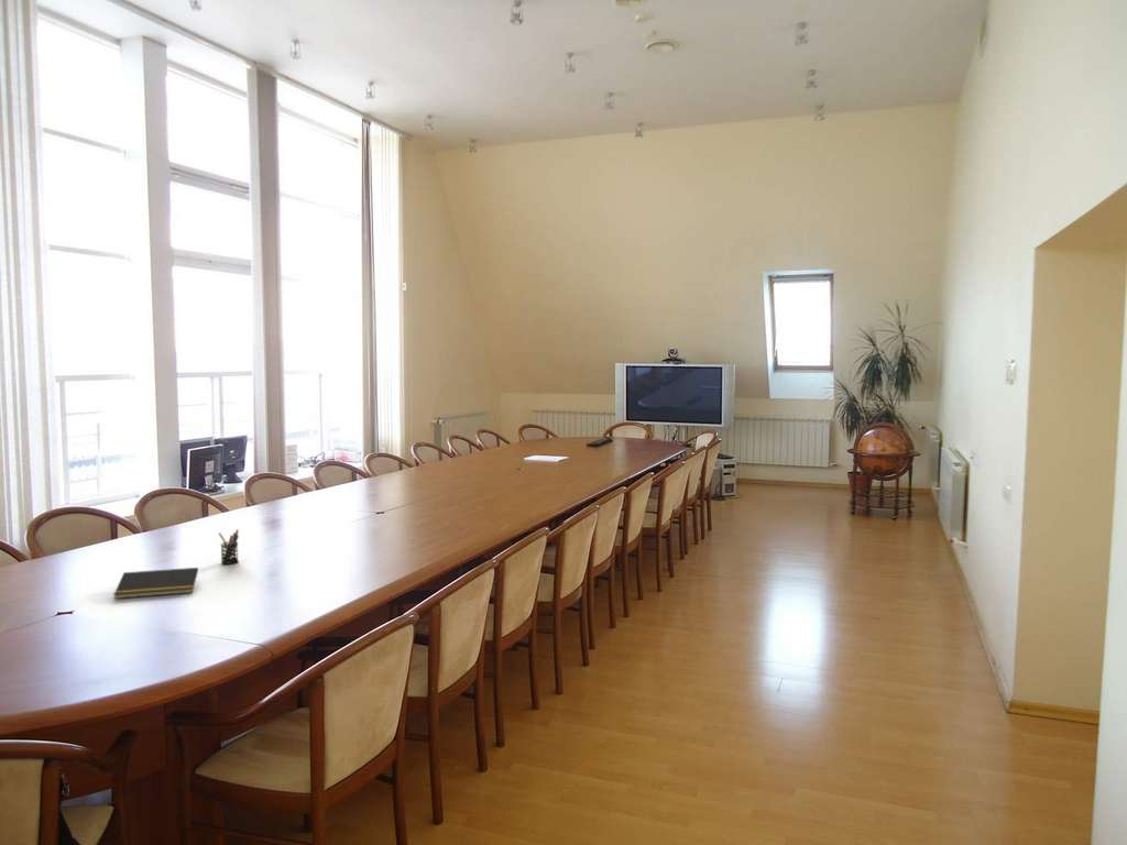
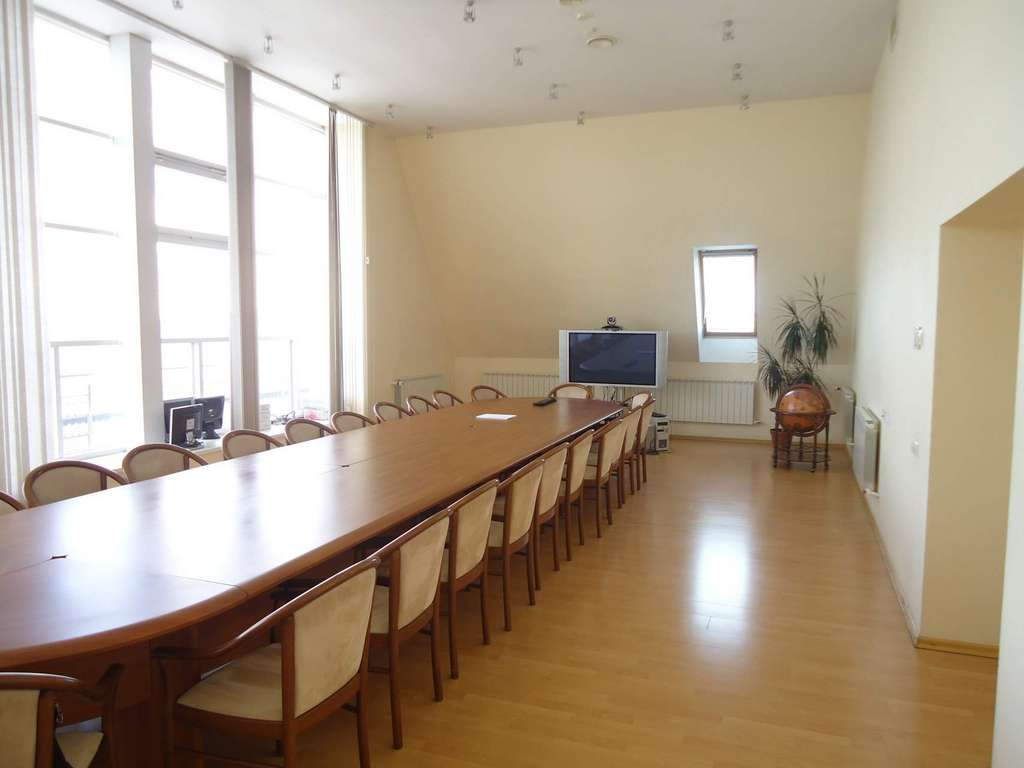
- notepad [112,567,199,600]
- pen holder [218,528,240,566]
